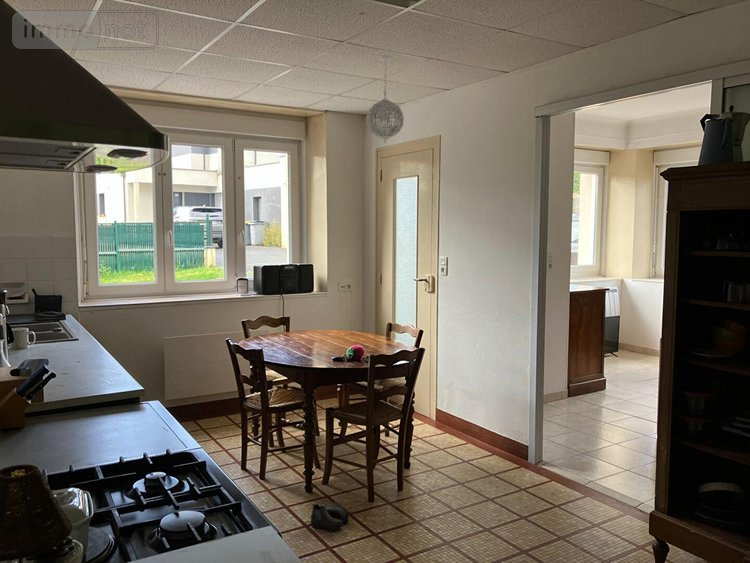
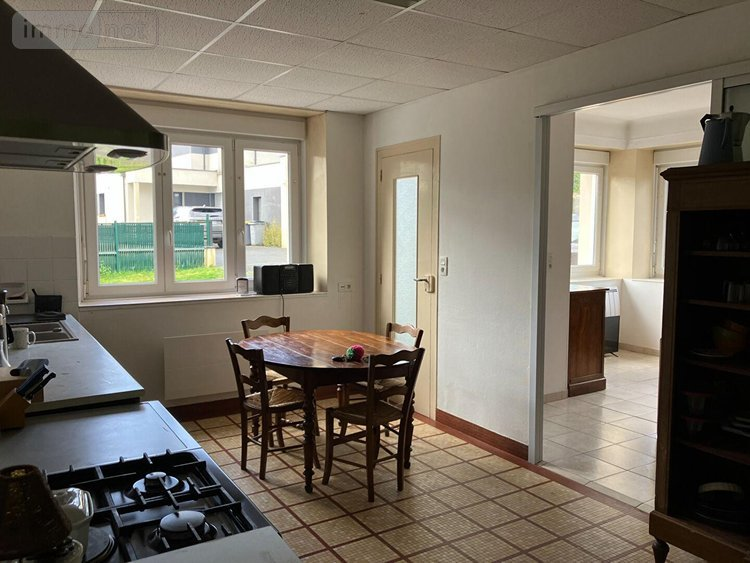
- boots [310,501,349,532]
- pendant light [365,54,405,144]
